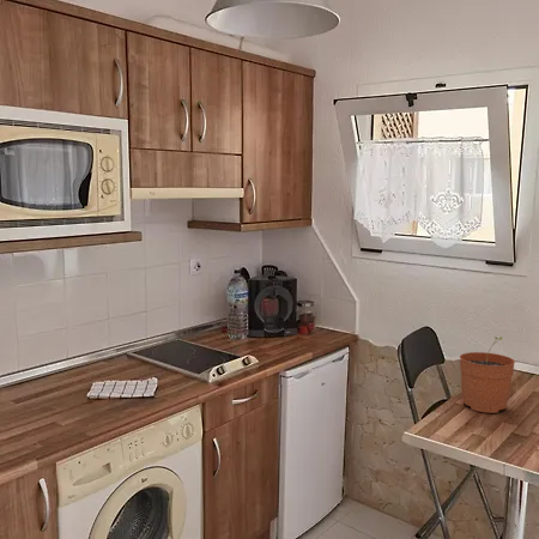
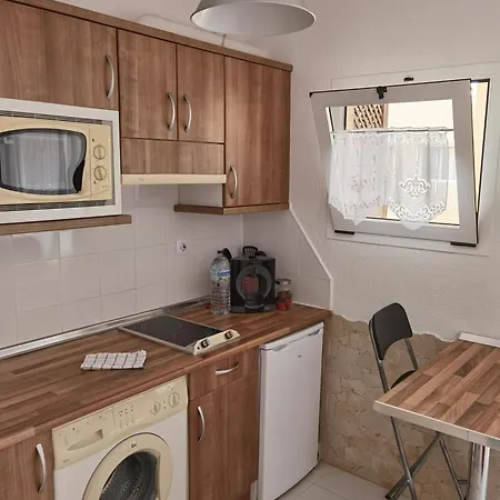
- plant pot [459,335,516,414]
